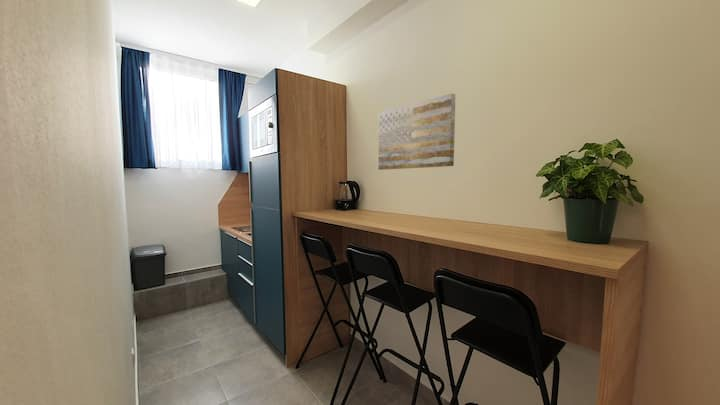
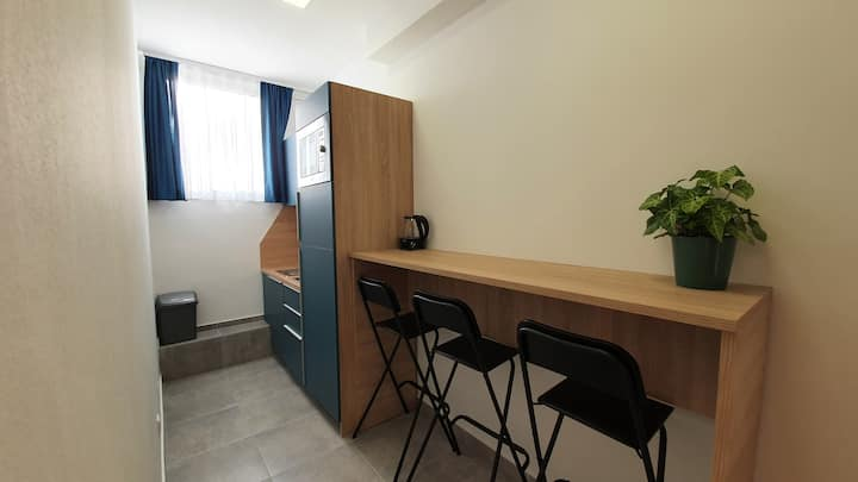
- wall art [377,92,457,171]
